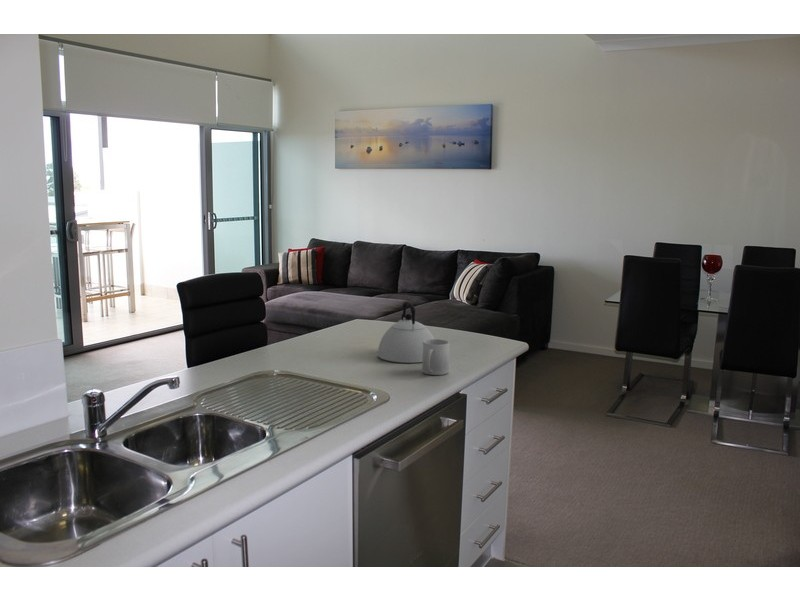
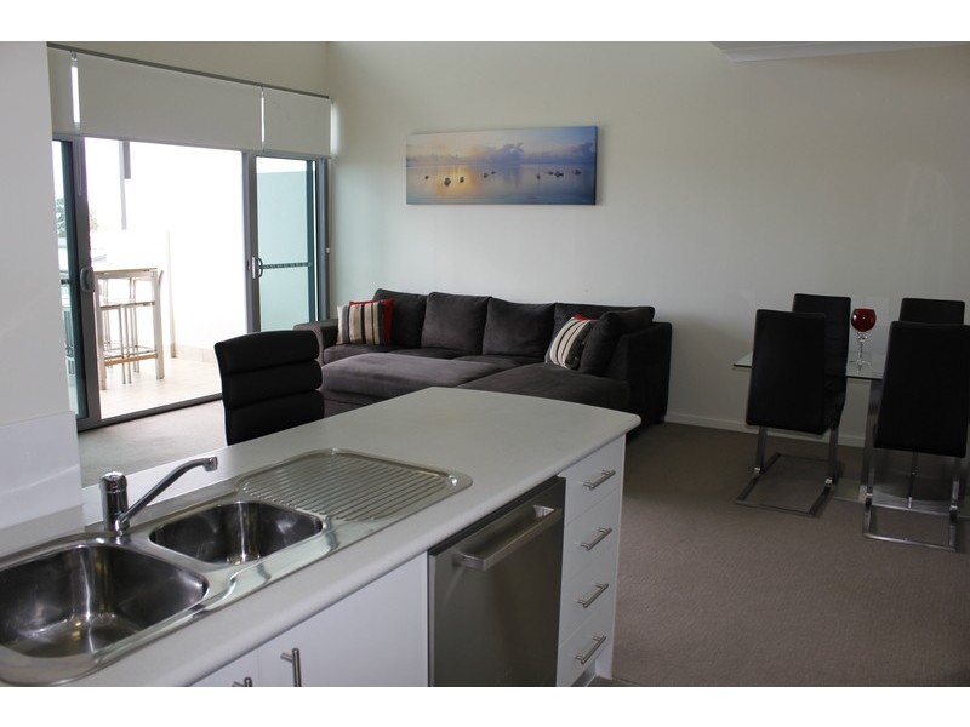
- mug [421,338,451,376]
- kettle [376,300,435,364]
